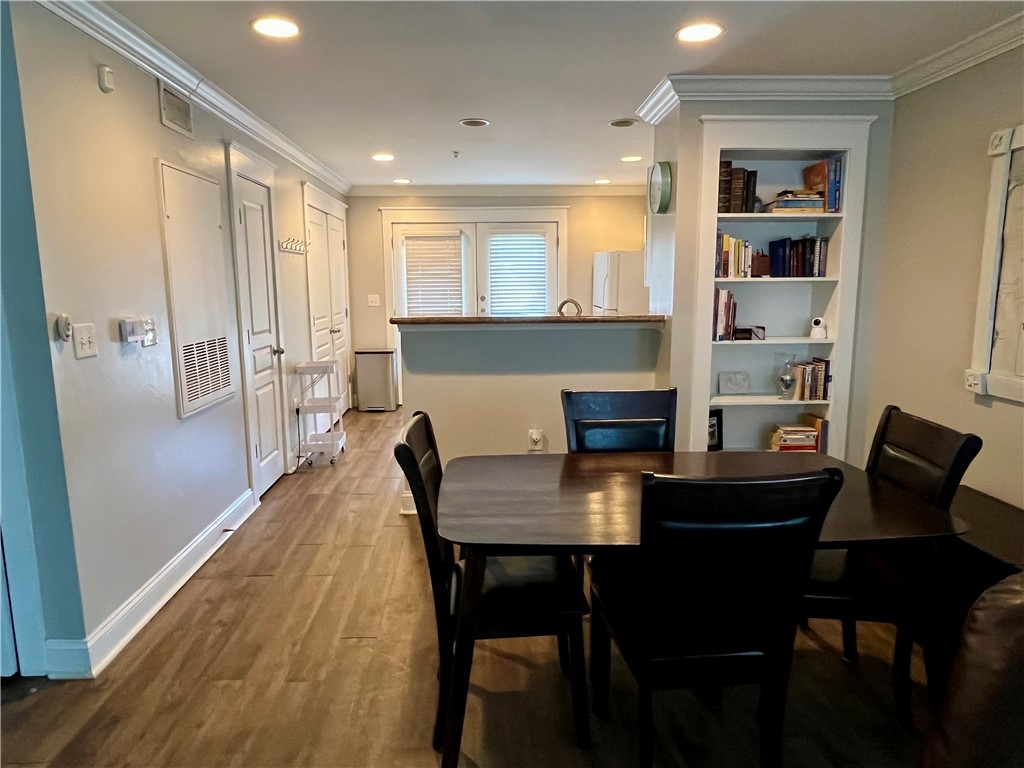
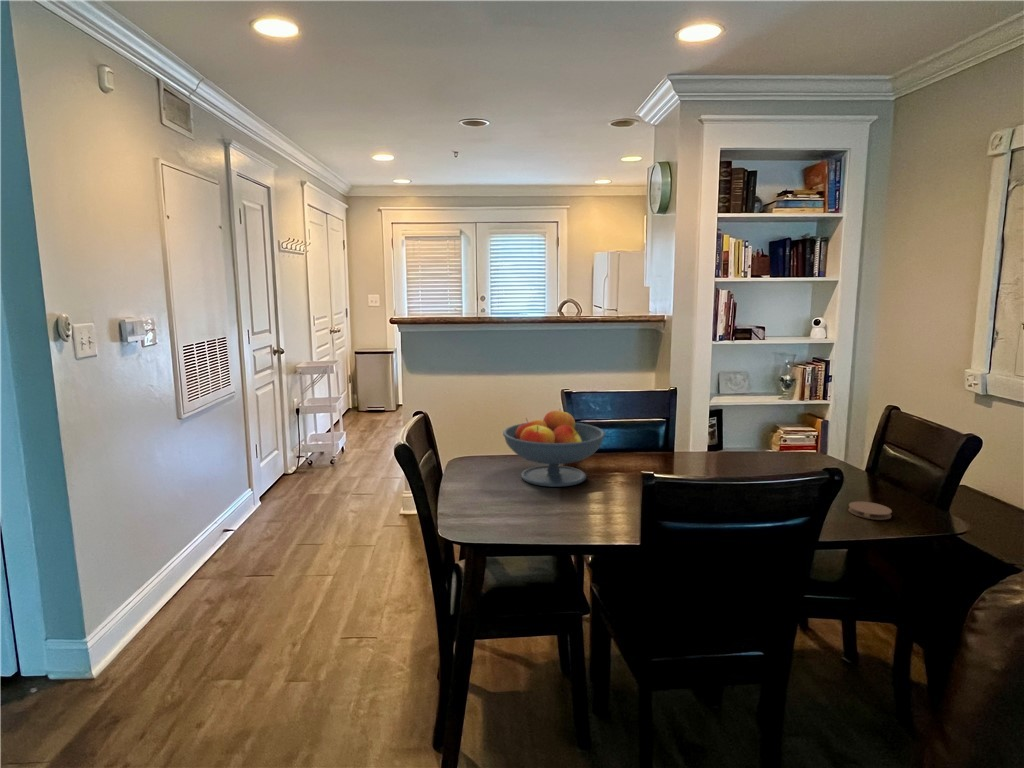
+ fruit bowl [502,408,606,488]
+ coaster [847,501,893,521]
